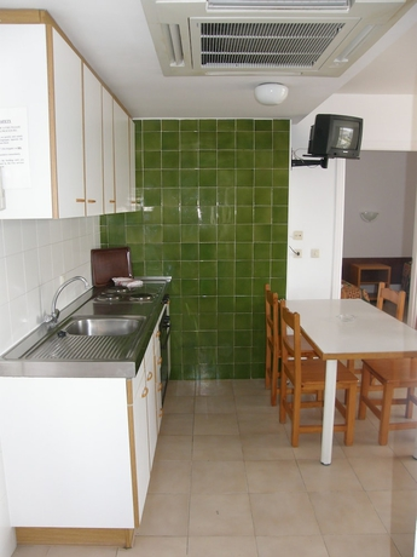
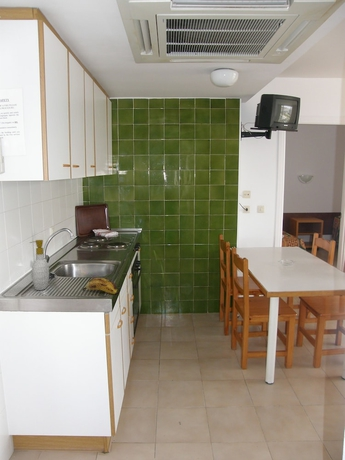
+ soap bottle [29,239,50,291]
+ banana [81,277,119,295]
